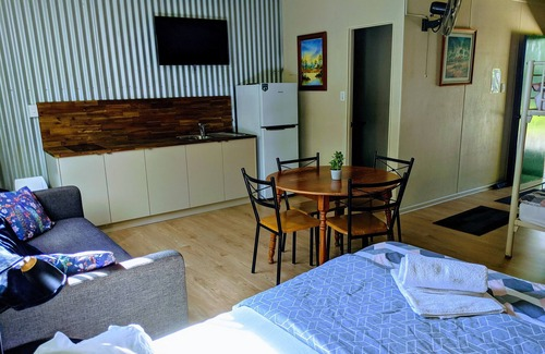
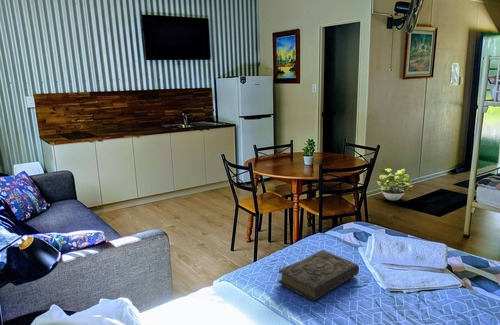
+ book [276,249,360,302]
+ potted plant [376,168,414,202]
